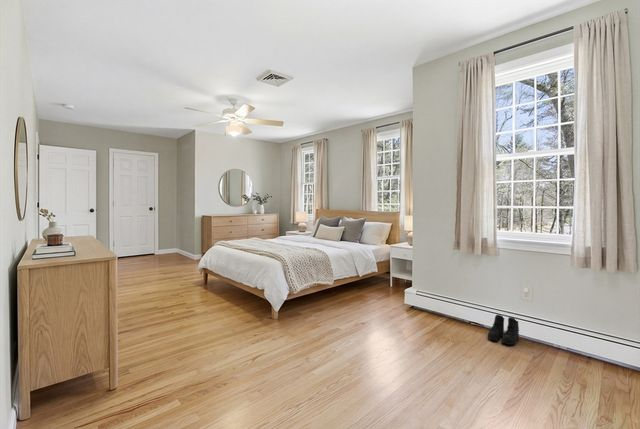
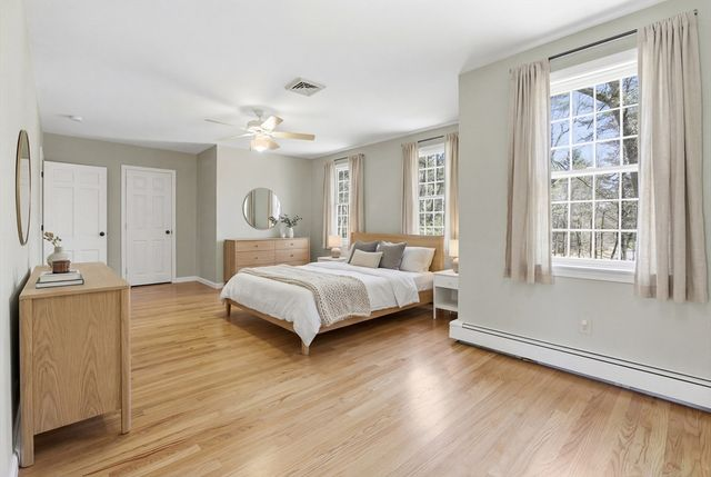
- boots [487,314,520,346]
